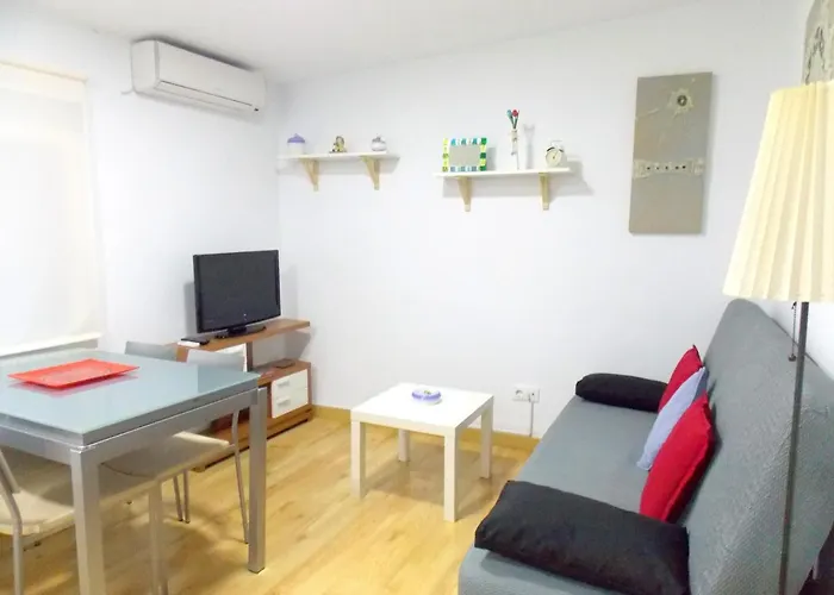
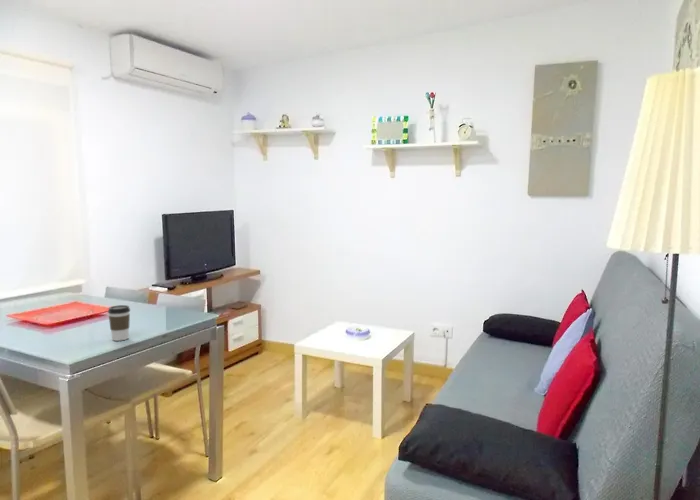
+ coffee cup [107,304,131,342]
